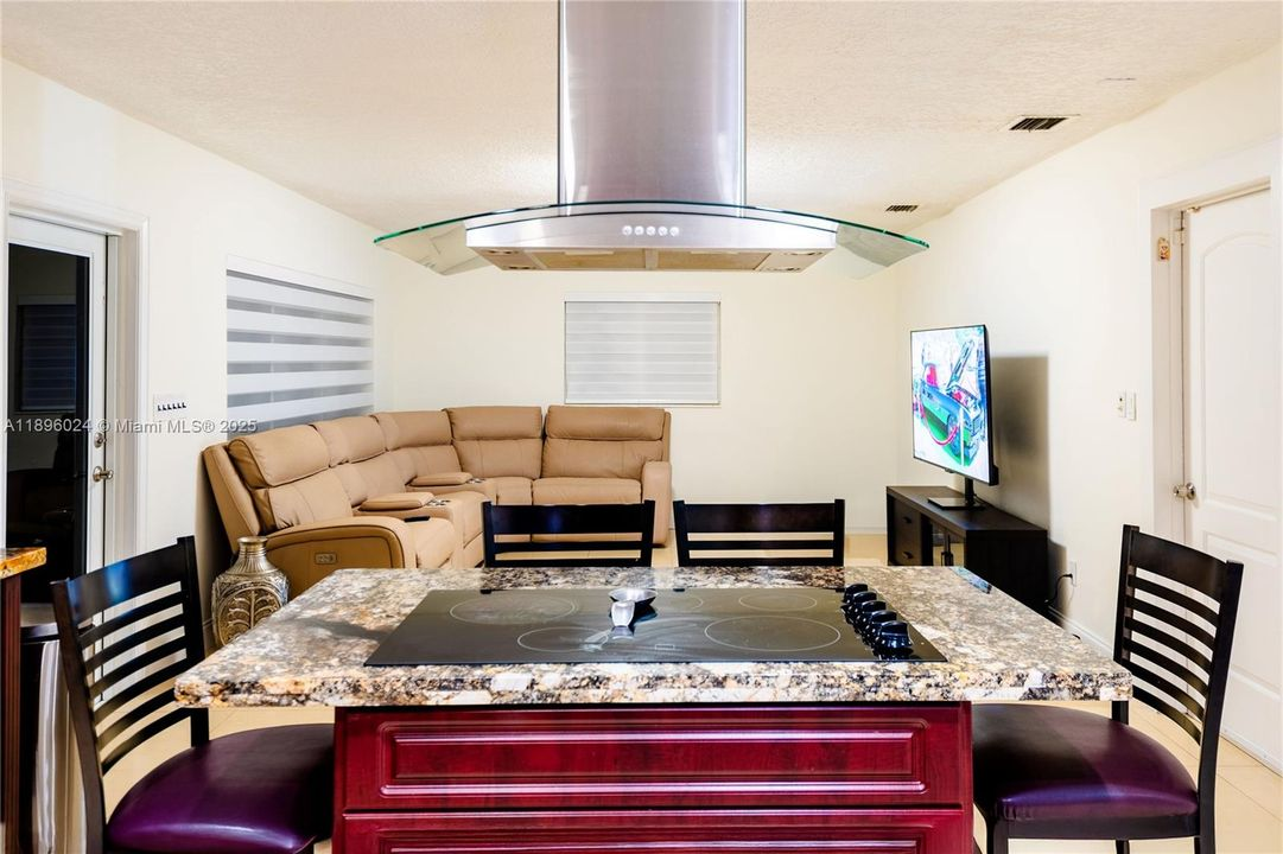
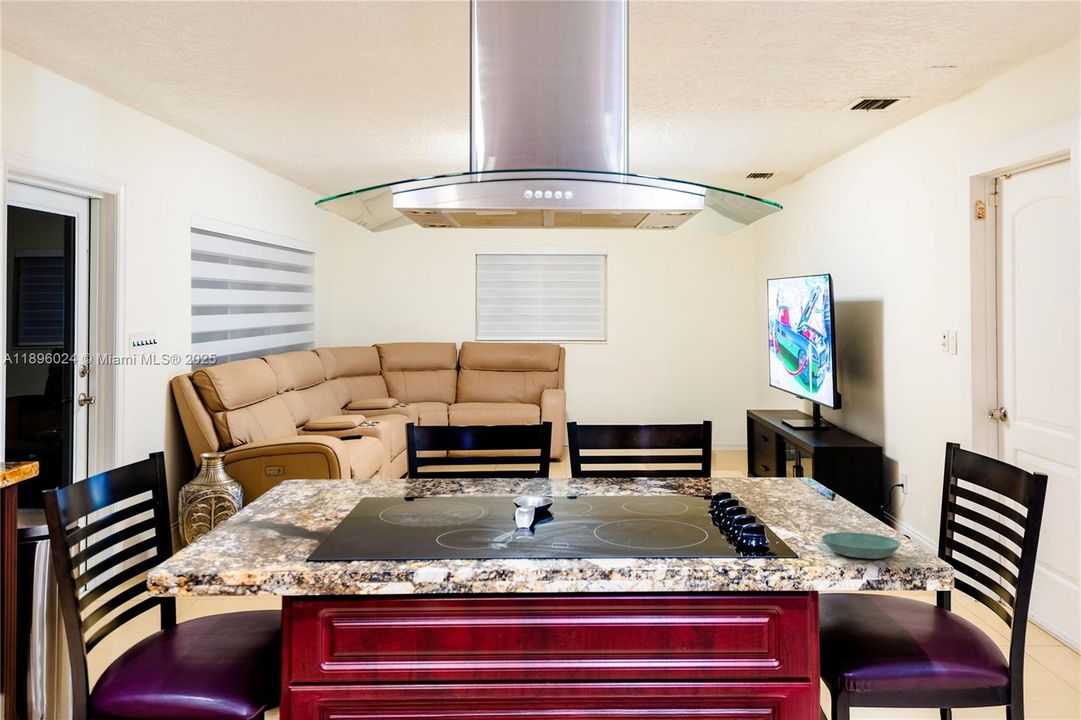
+ saucer [821,531,902,560]
